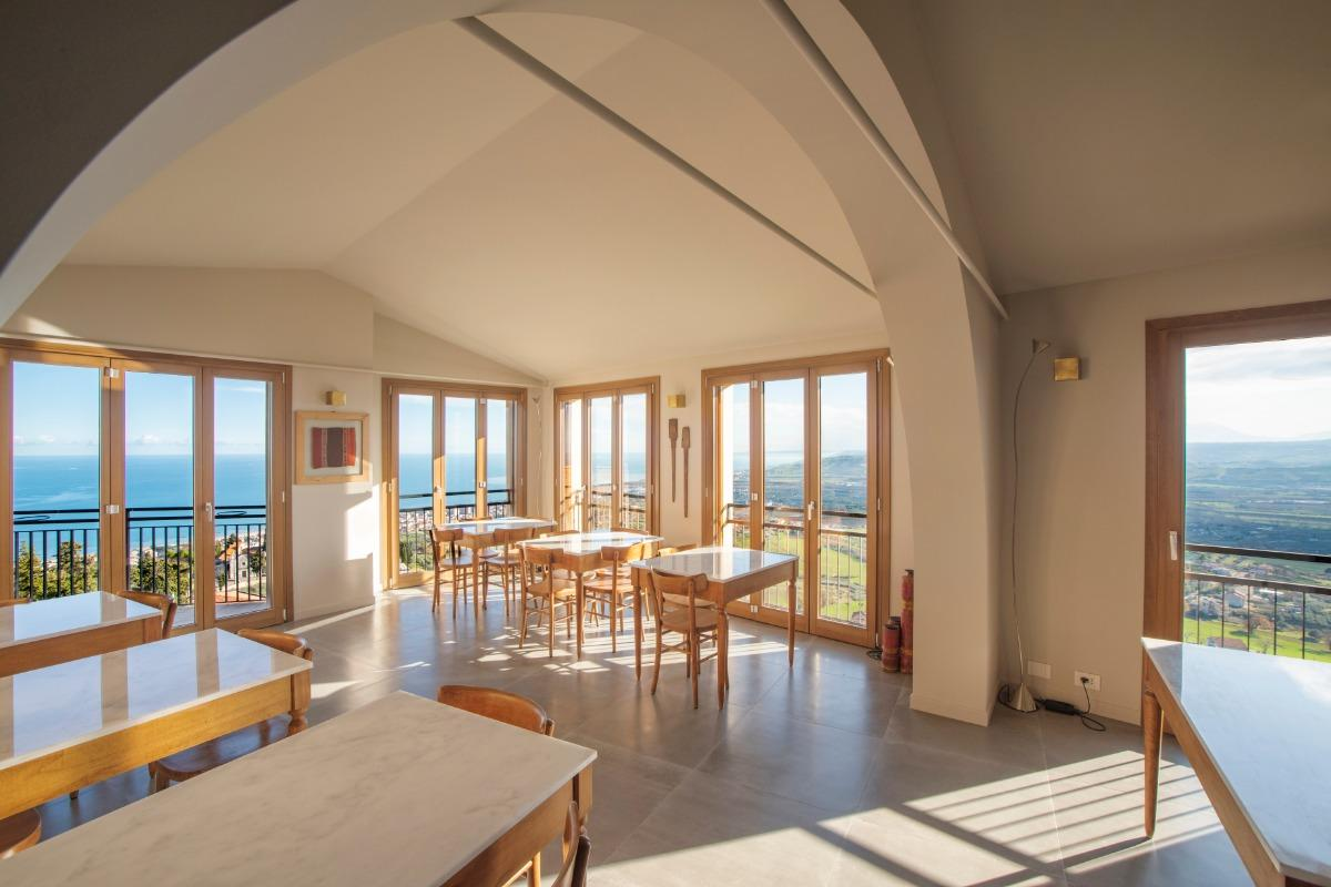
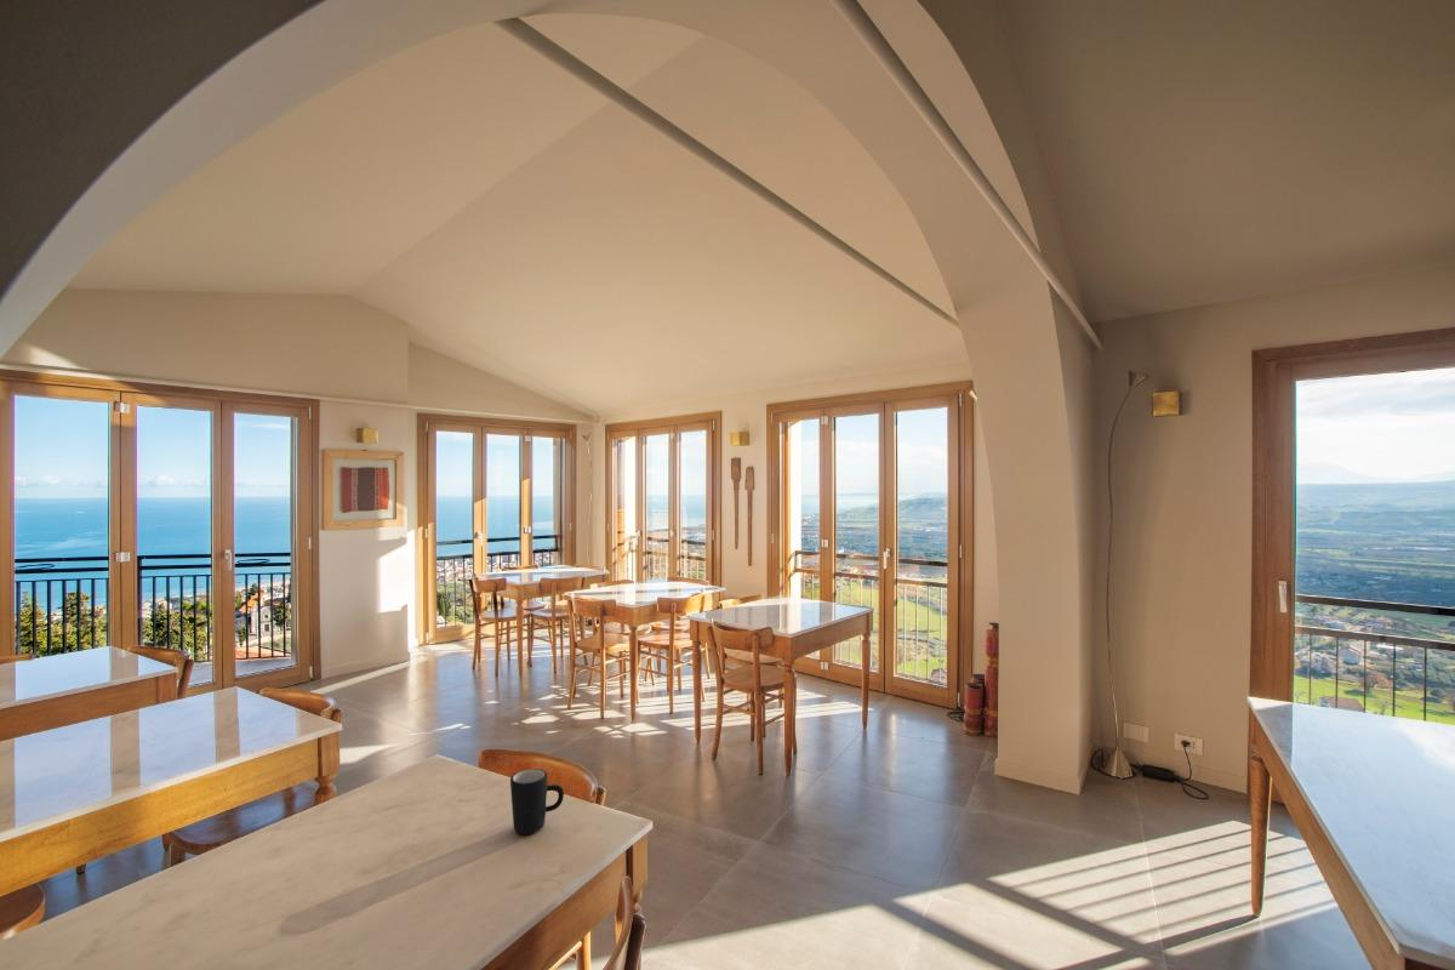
+ mug [509,768,565,835]
